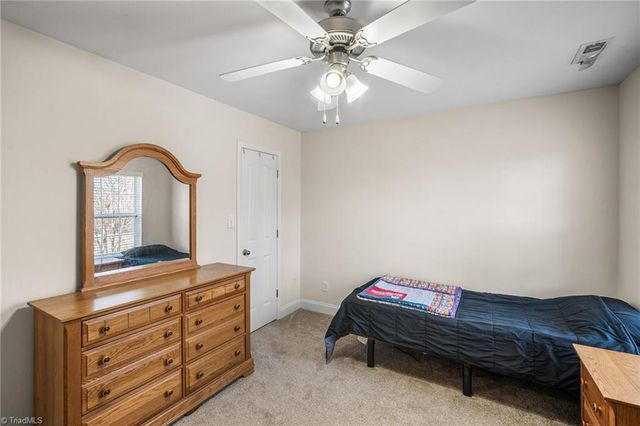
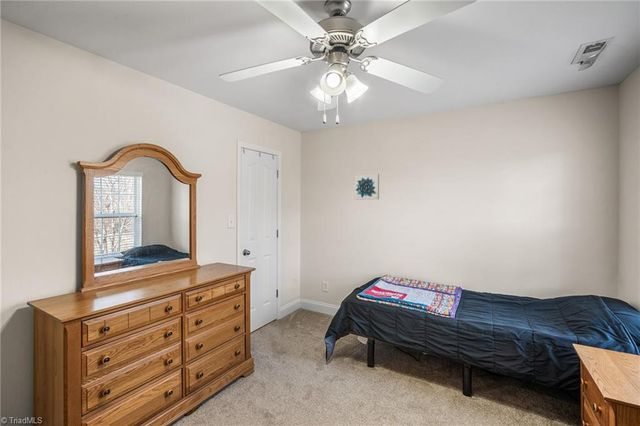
+ wall art [354,173,380,201]
